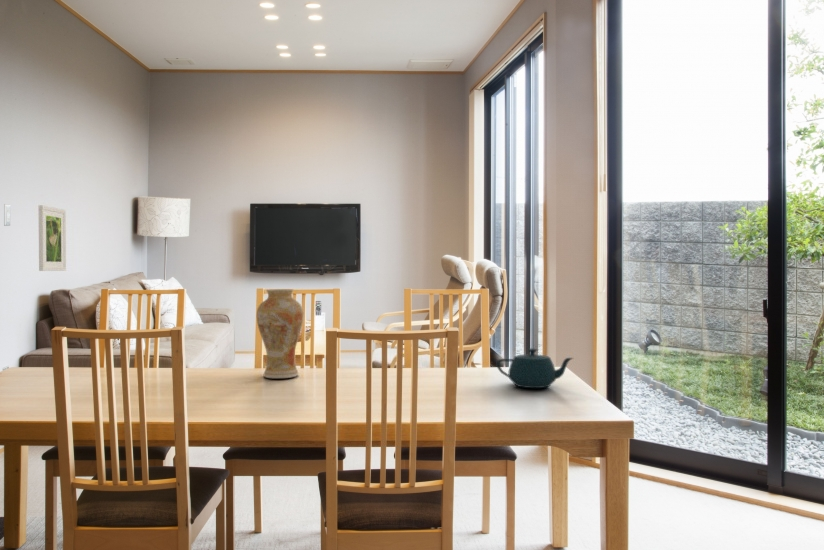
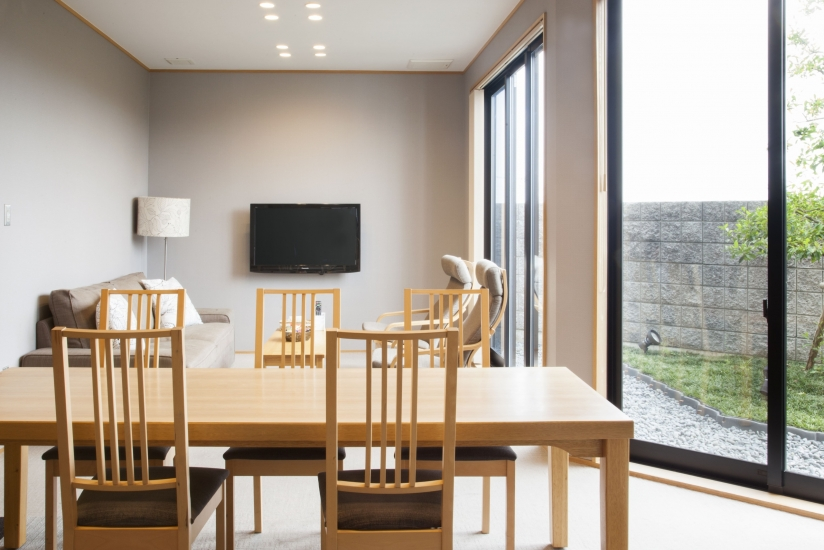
- vase [256,288,304,380]
- teapot [495,347,574,389]
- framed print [38,204,67,272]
